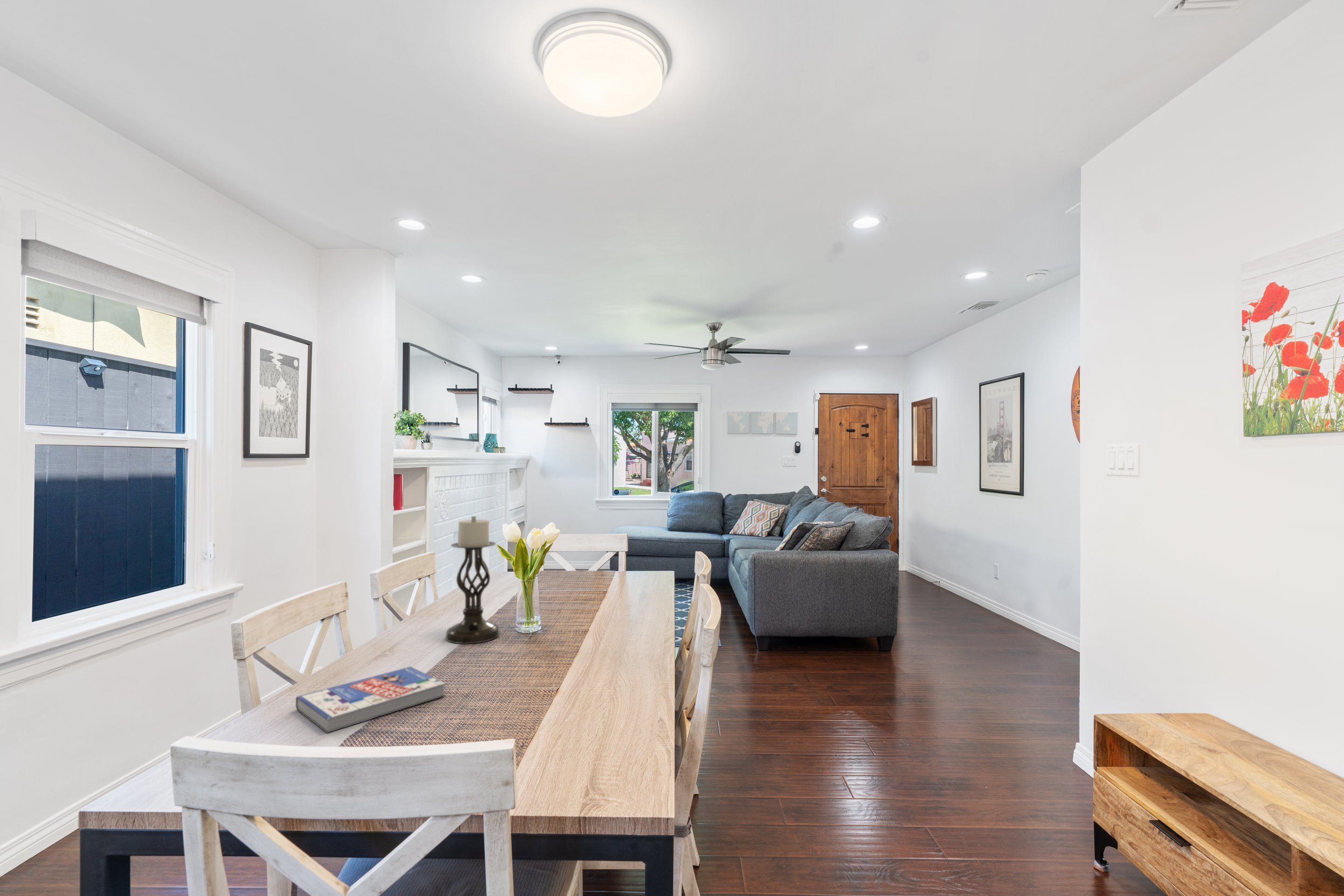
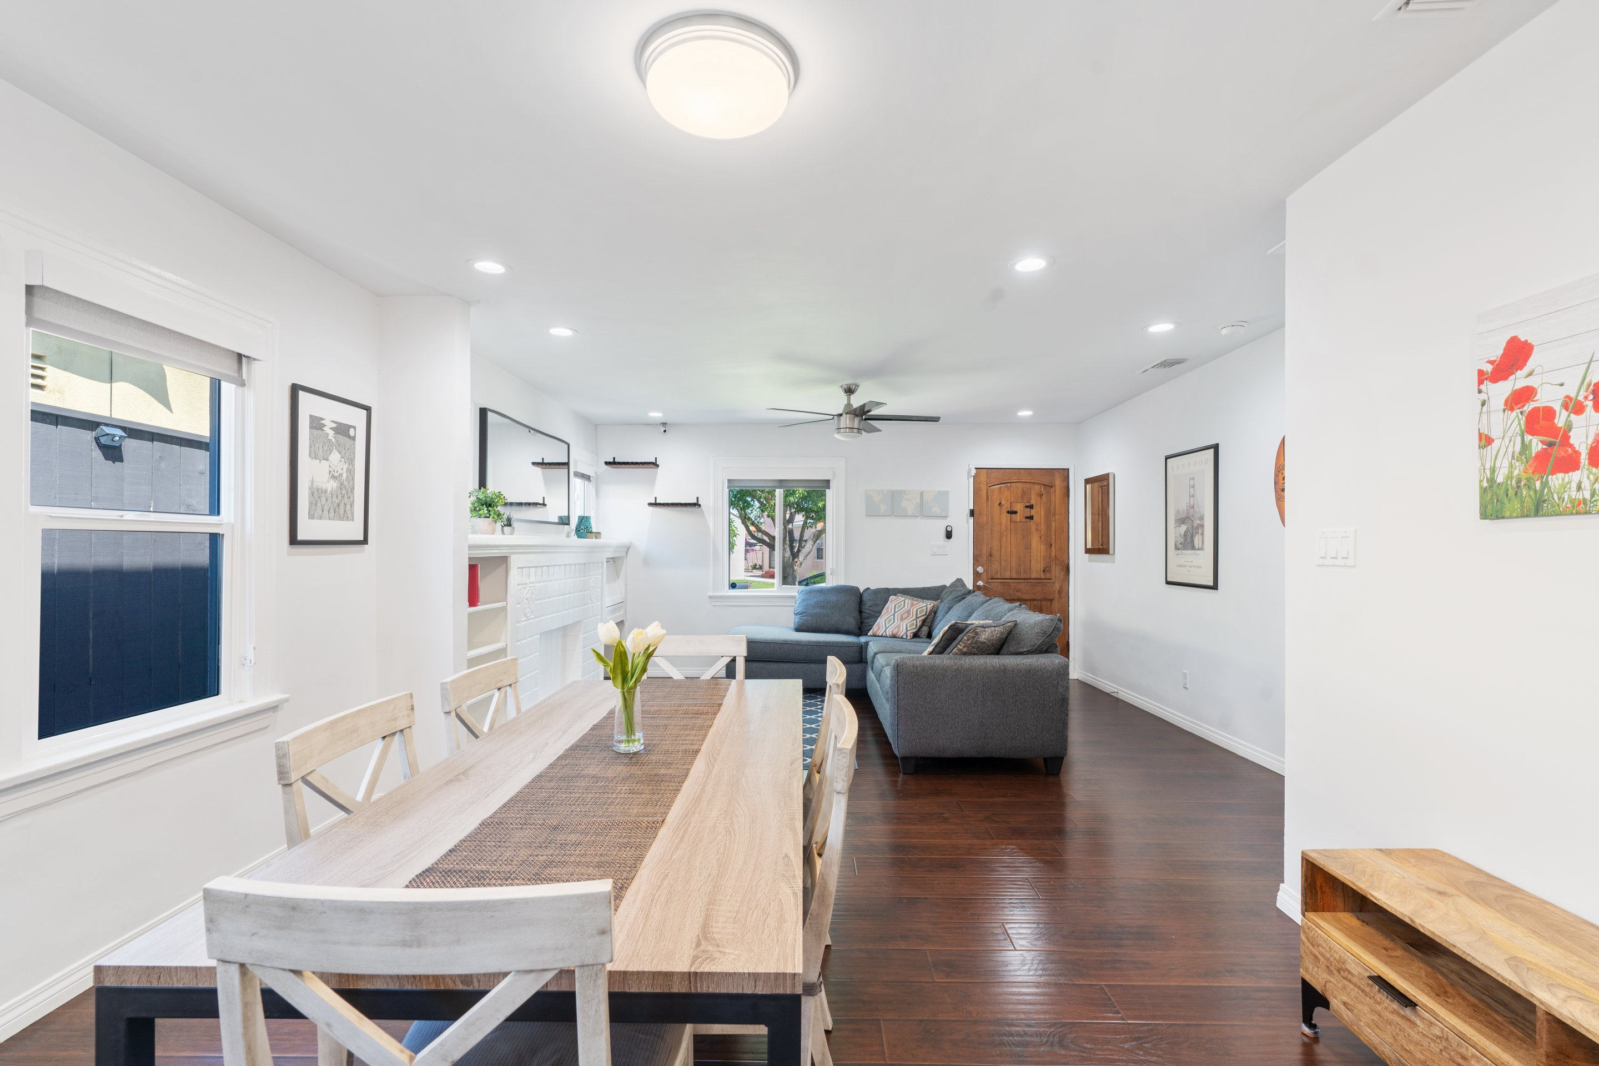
- candle holder [445,516,500,644]
- book [295,666,446,734]
